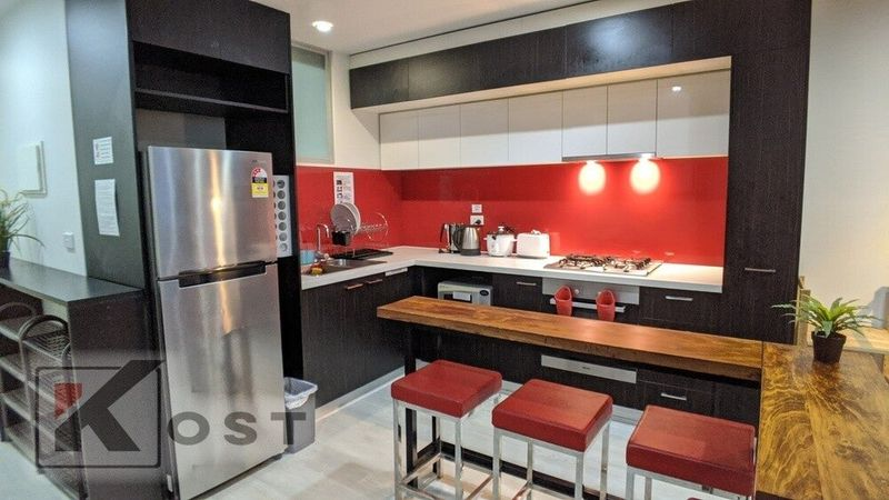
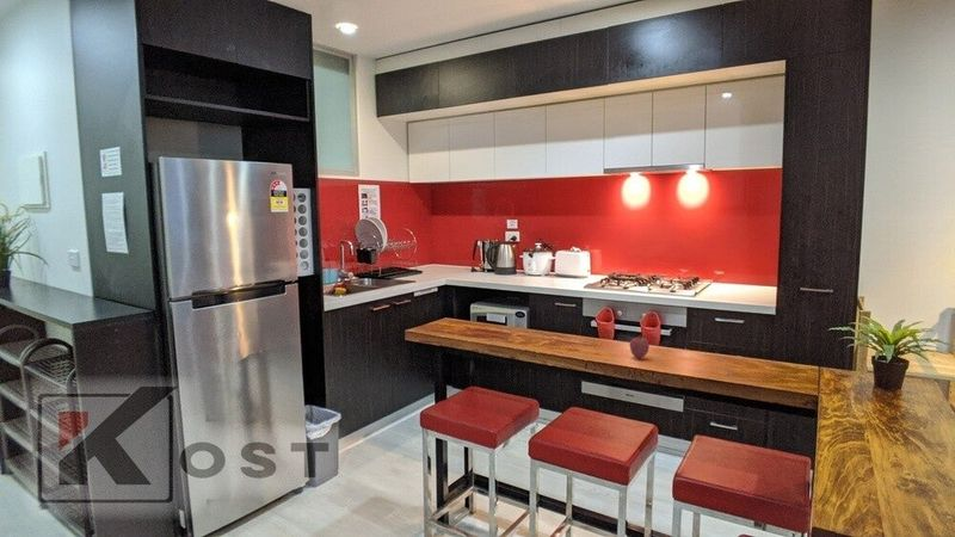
+ fruit [628,334,651,359]
